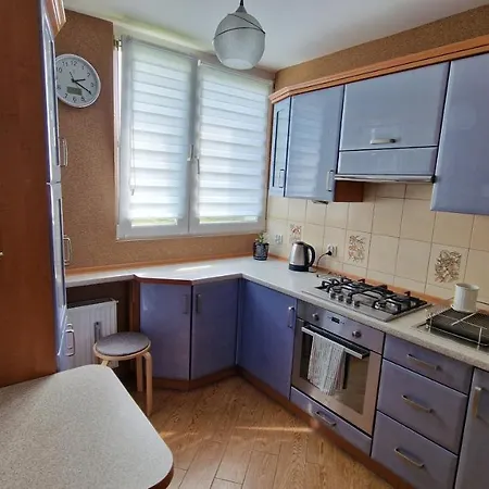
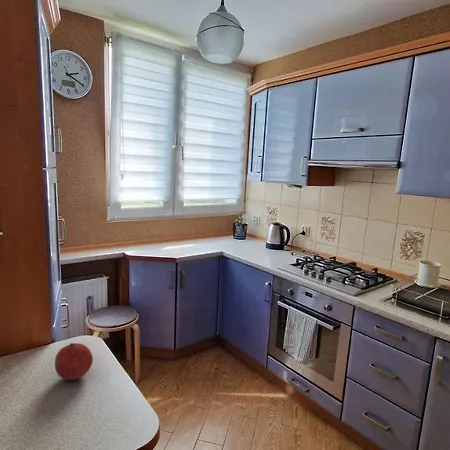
+ fruit [54,342,94,381]
